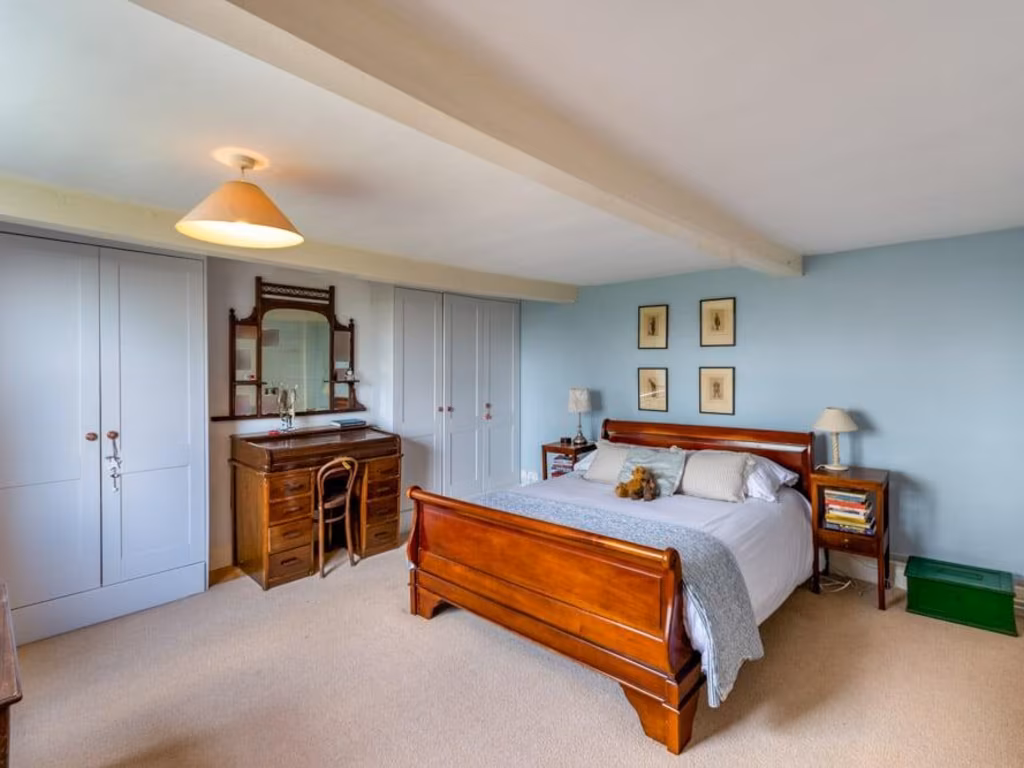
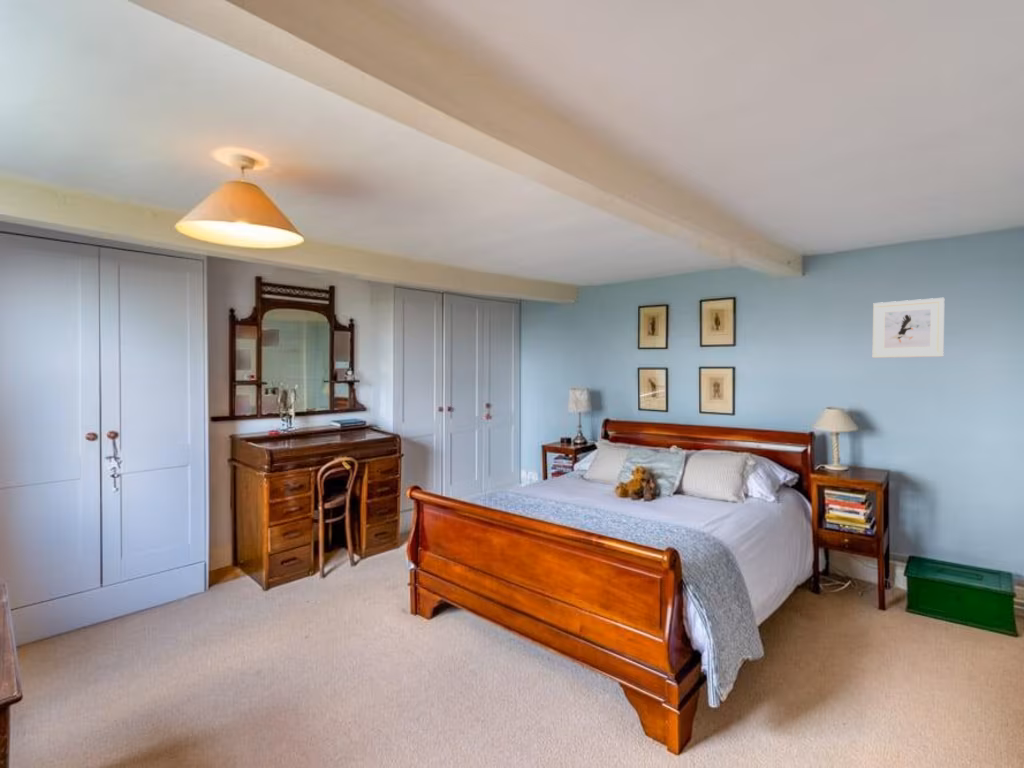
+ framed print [872,297,945,359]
